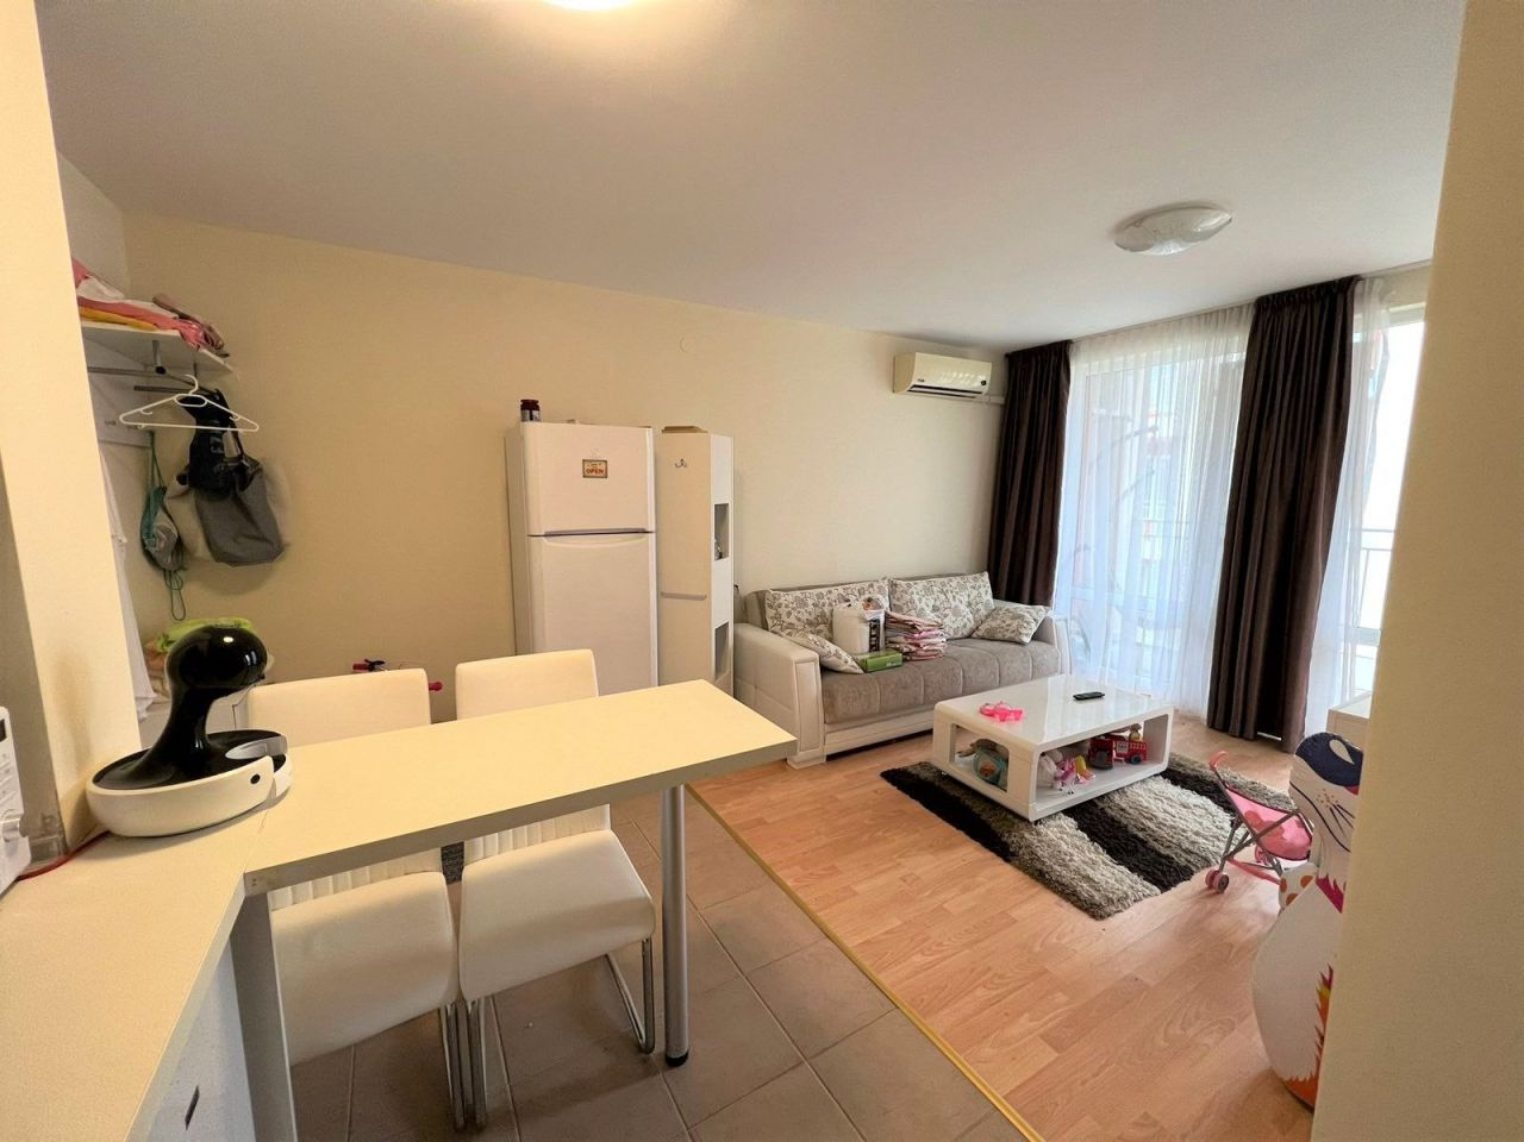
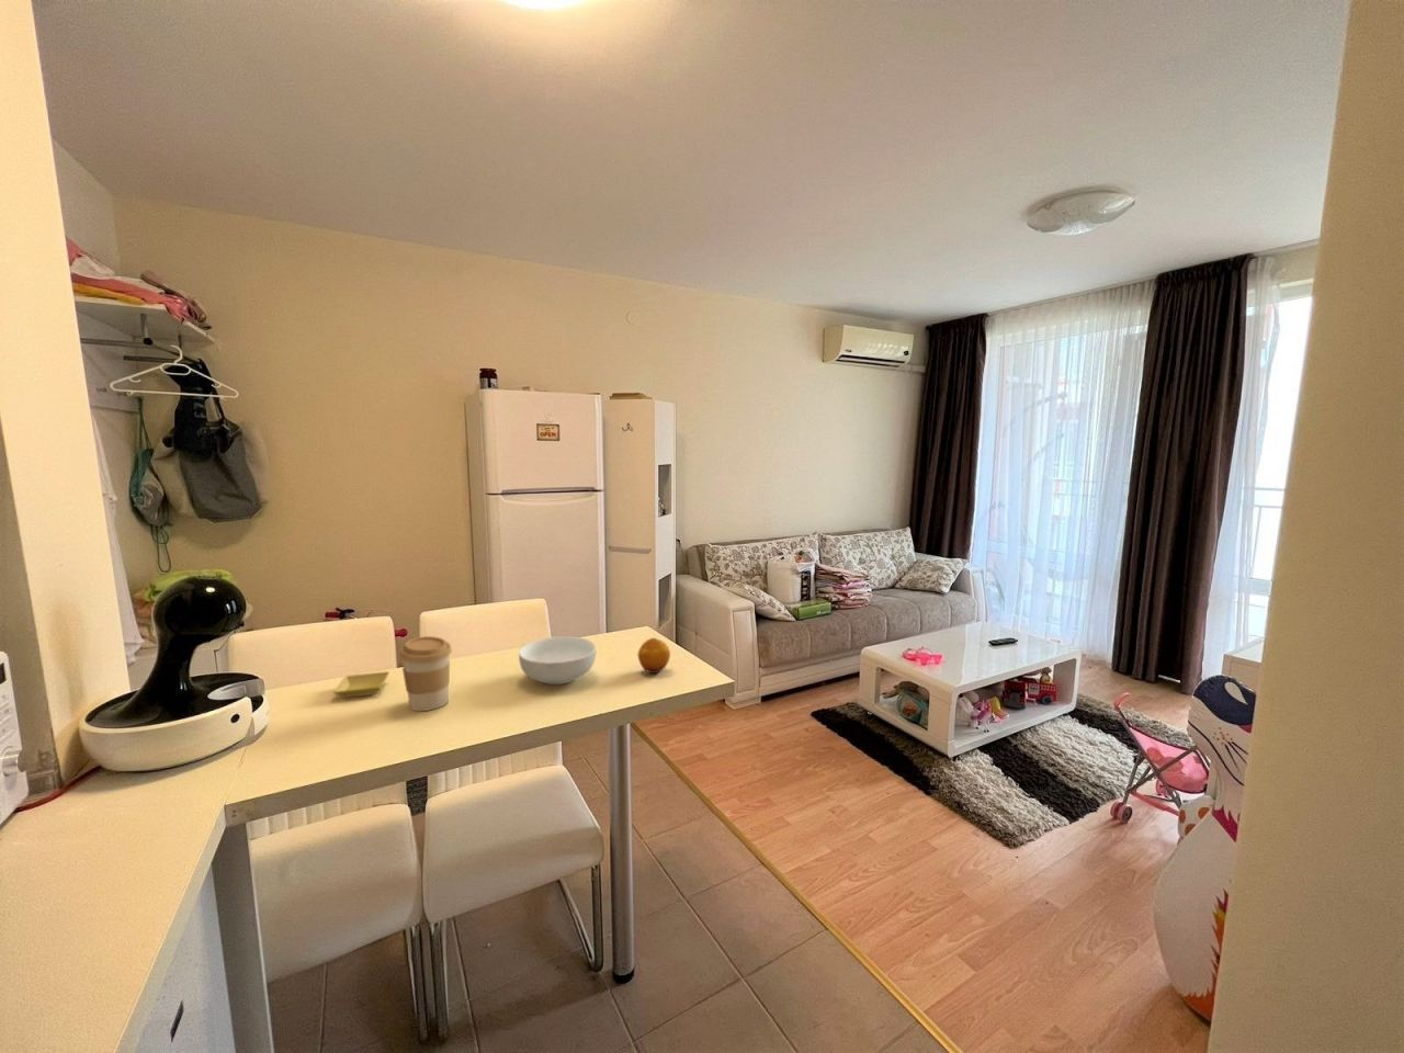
+ saucer [333,670,390,699]
+ cereal bowl [517,635,597,686]
+ coffee cup [398,635,453,712]
+ fruit [637,637,671,675]
